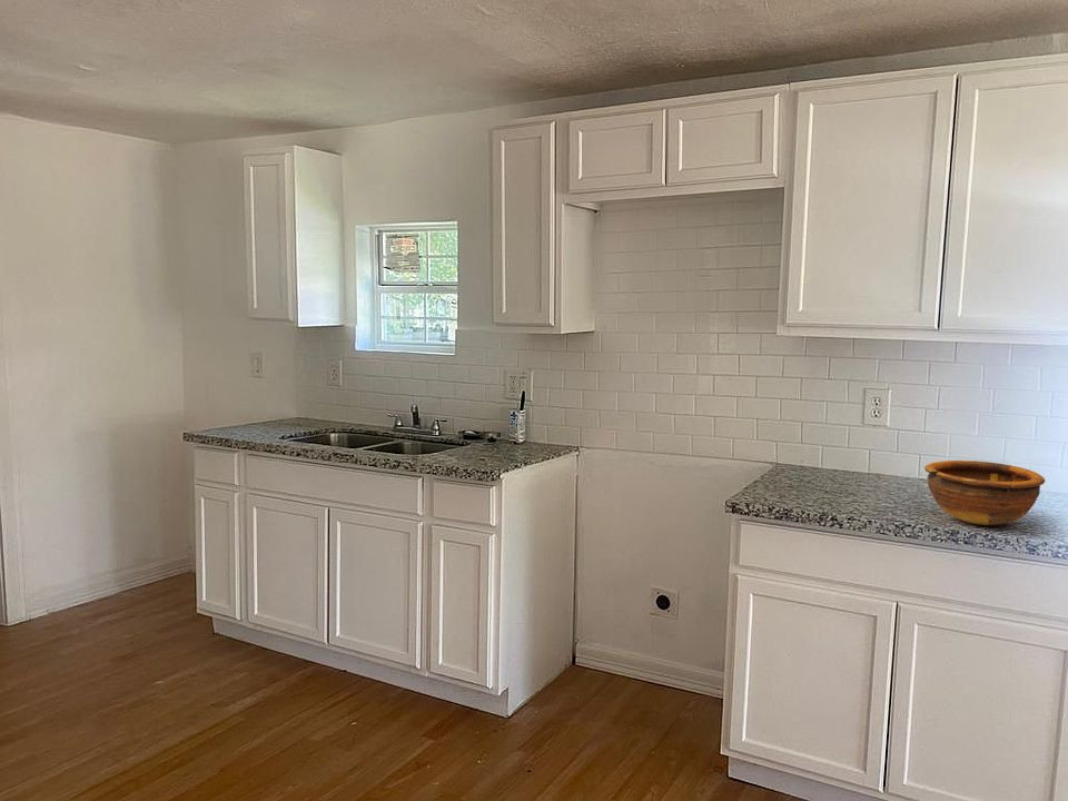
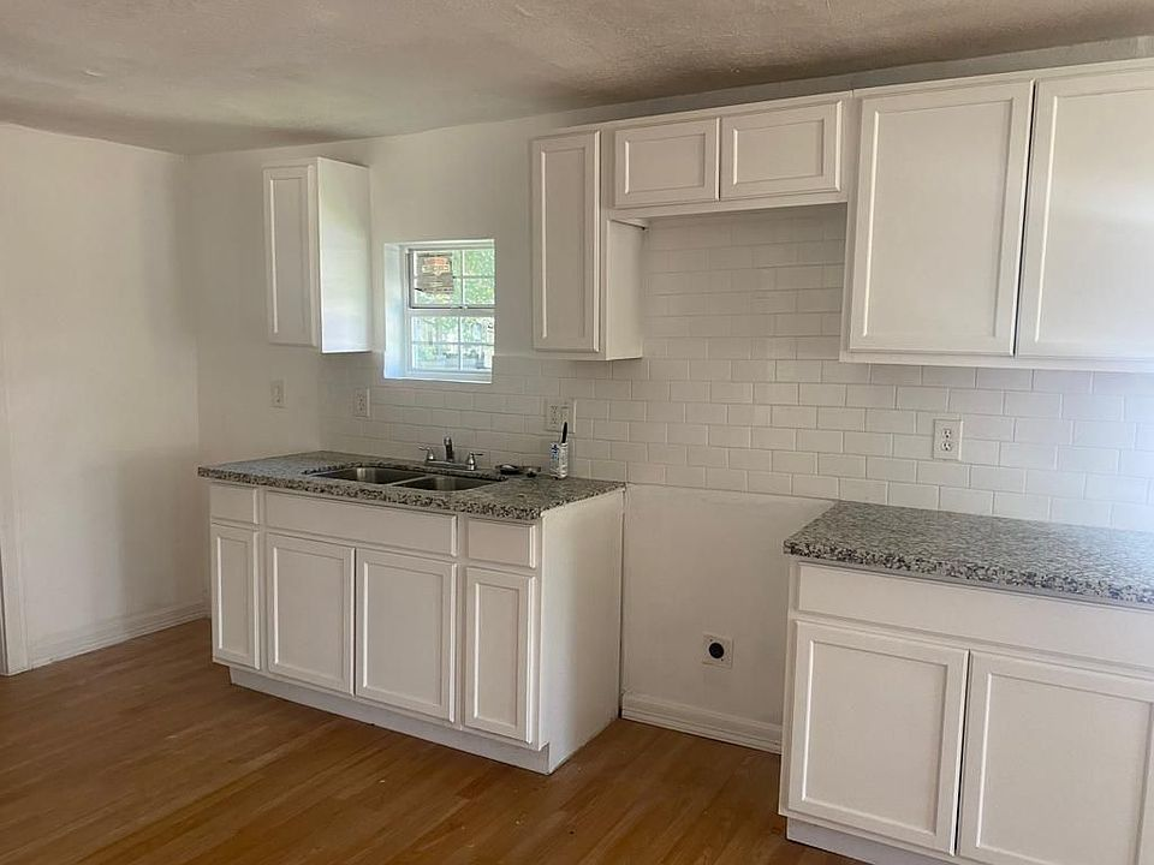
- bowl [923,459,1046,526]
